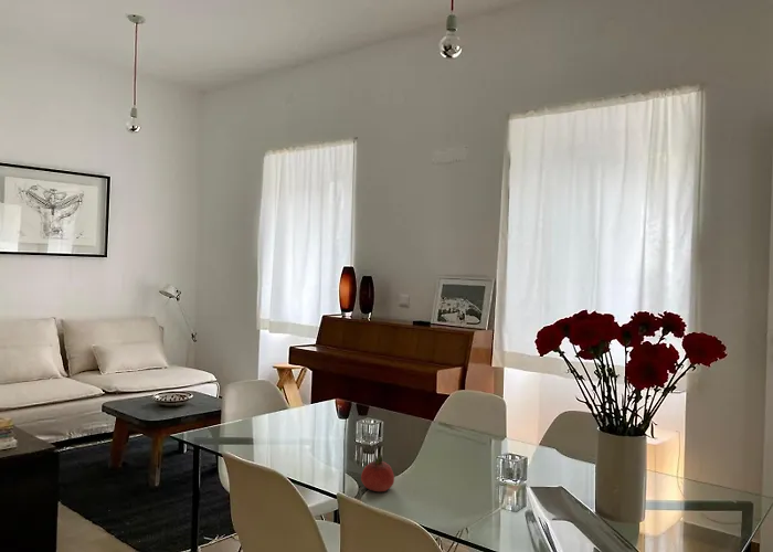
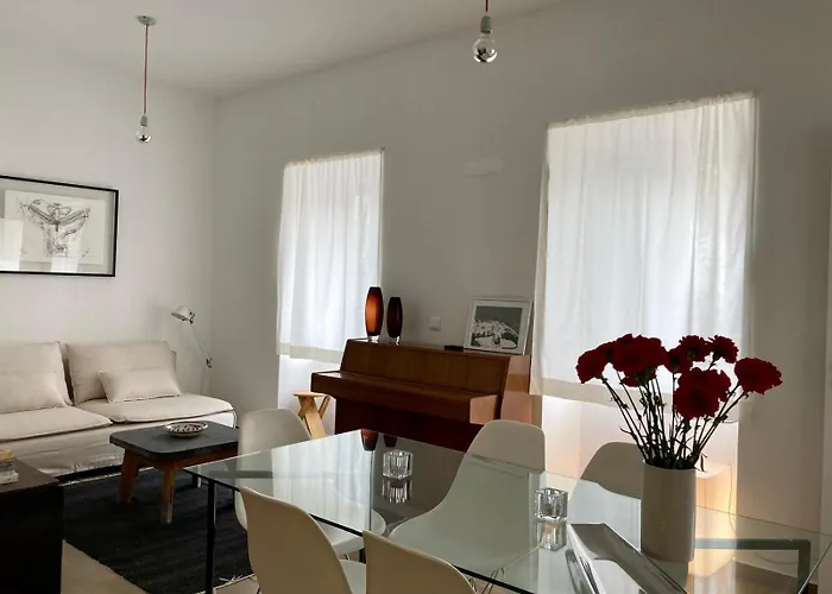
- fruit [360,454,395,492]
